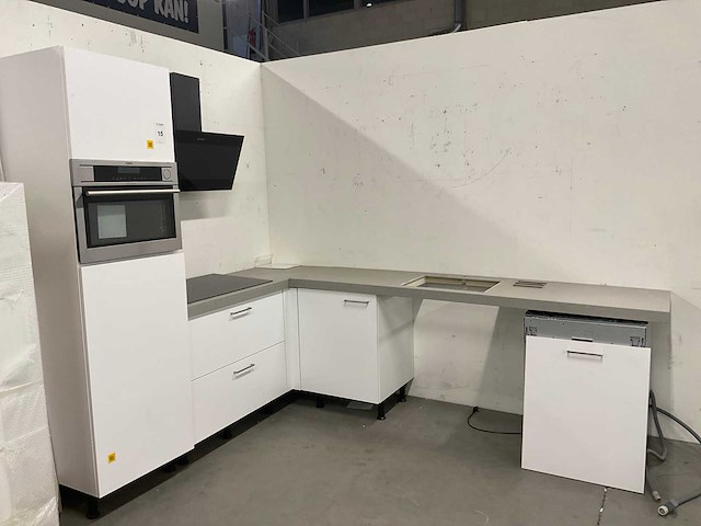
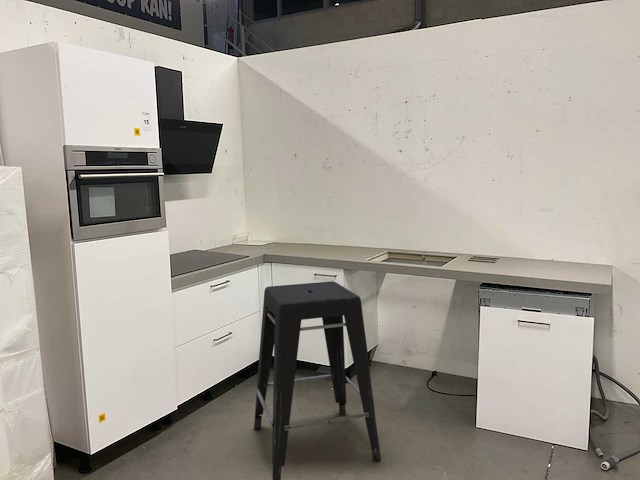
+ stool [253,280,382,480]
